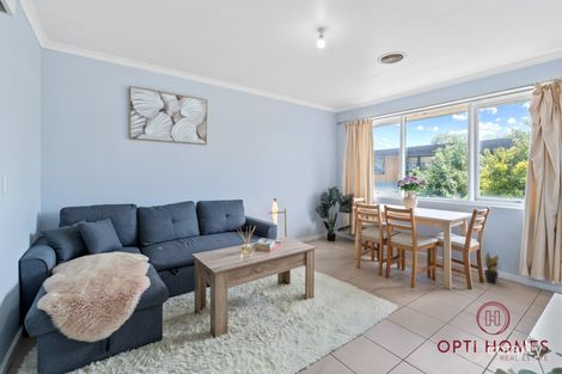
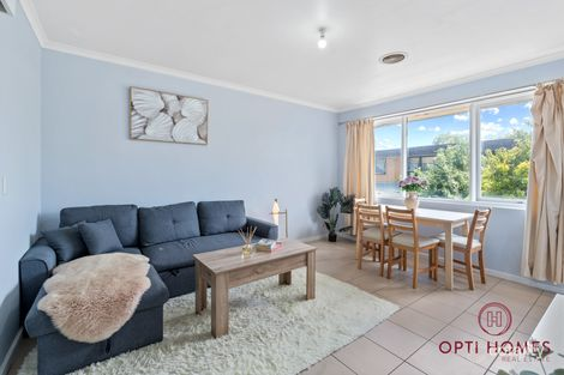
- potted plant [482,251,503,284]
